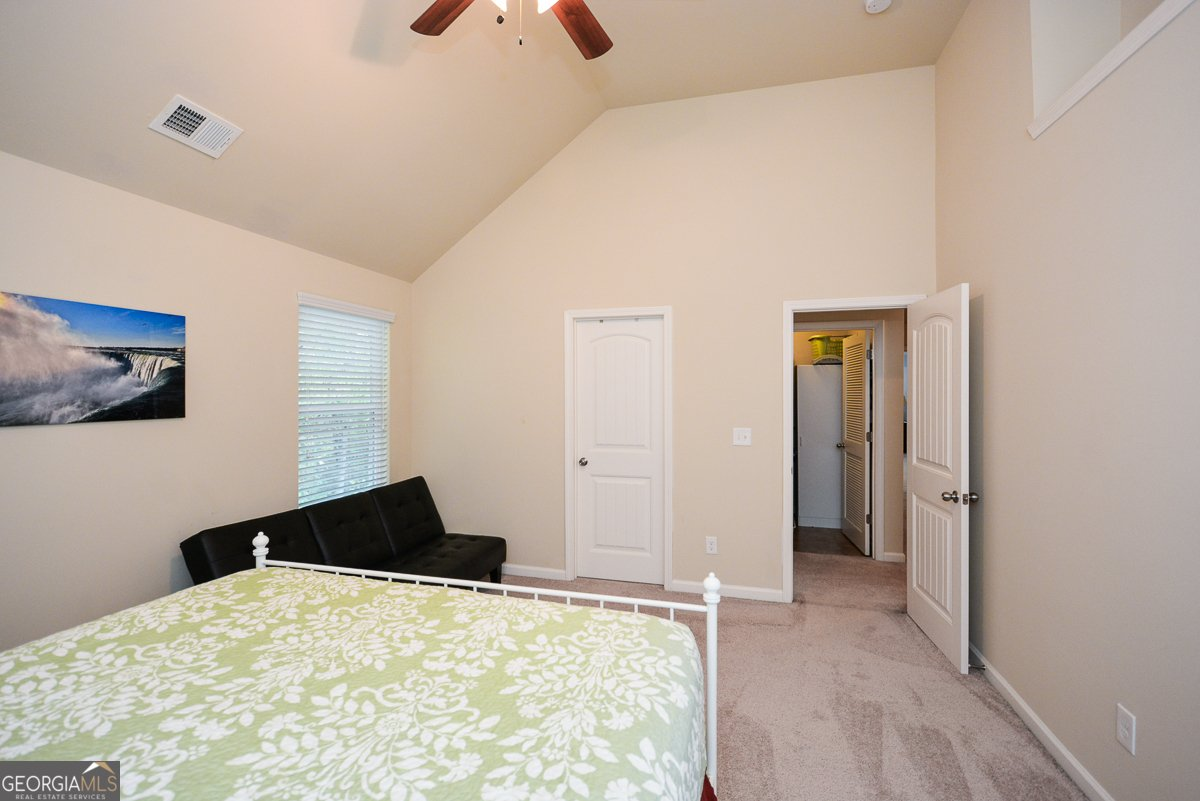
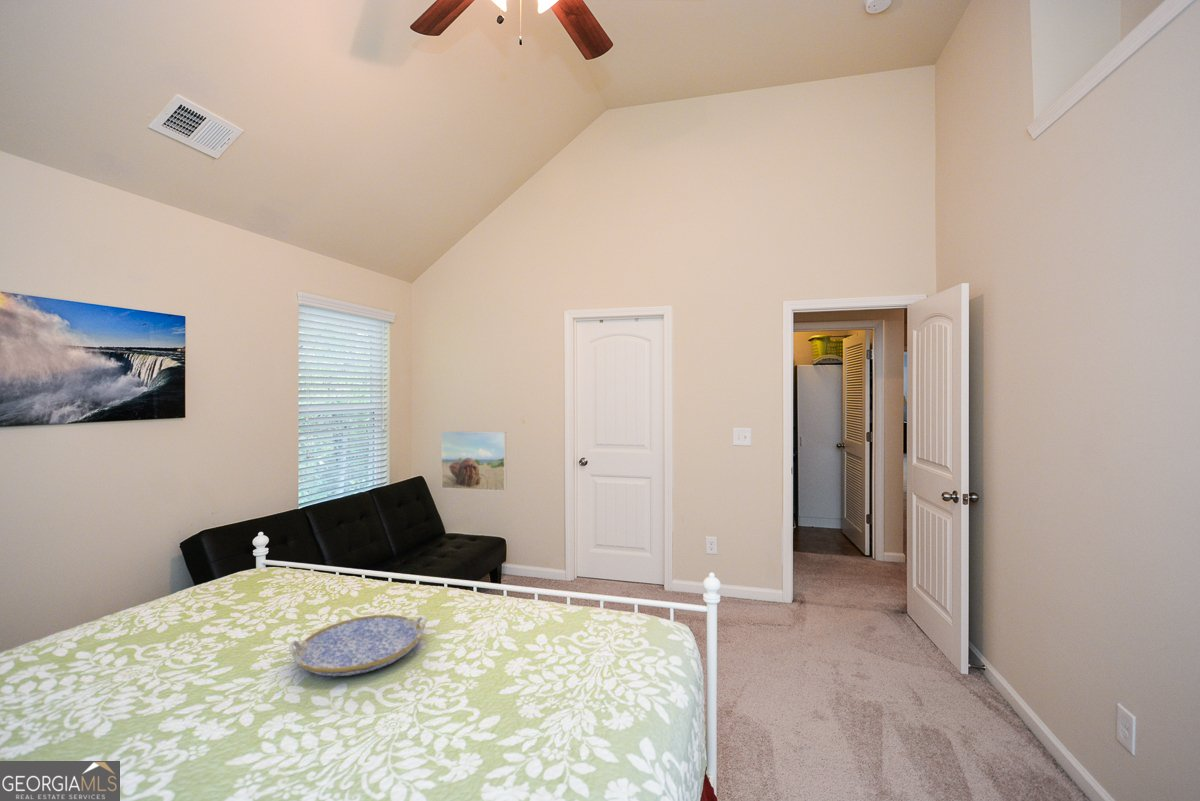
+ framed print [440,430,507,492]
+ serving tray [288,614,427,677]
